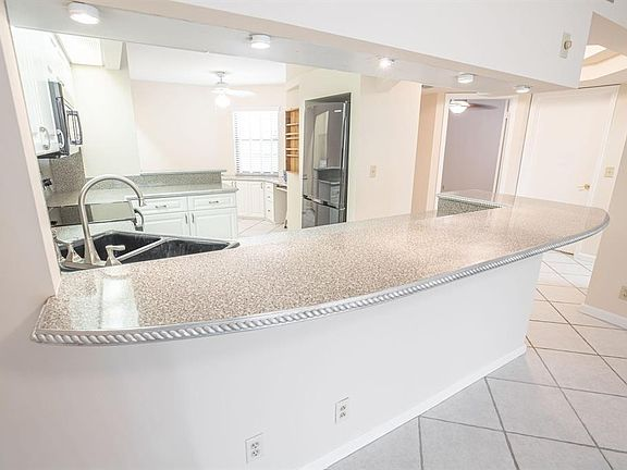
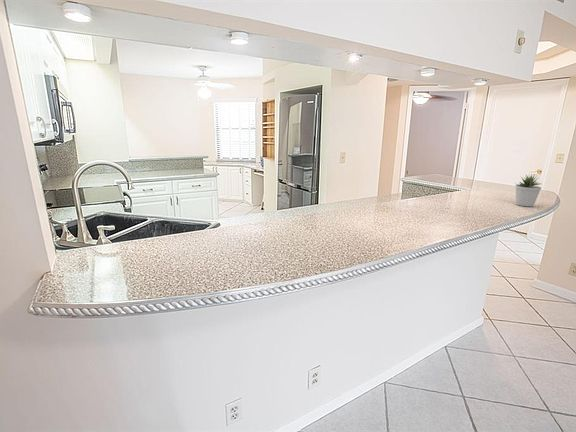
+ potted plant [515,173,542,208]
